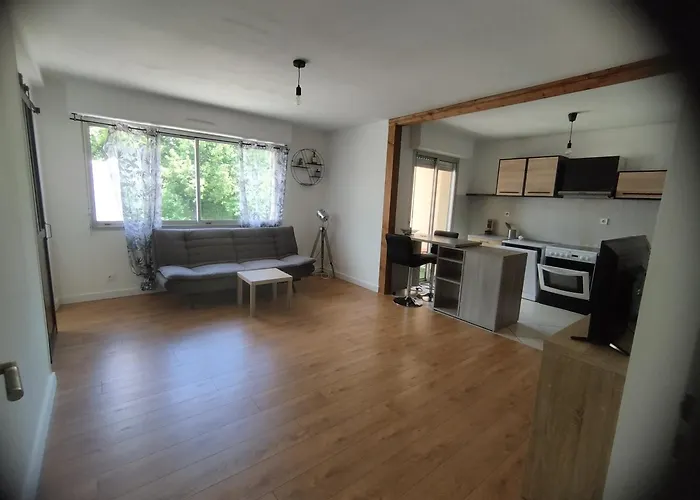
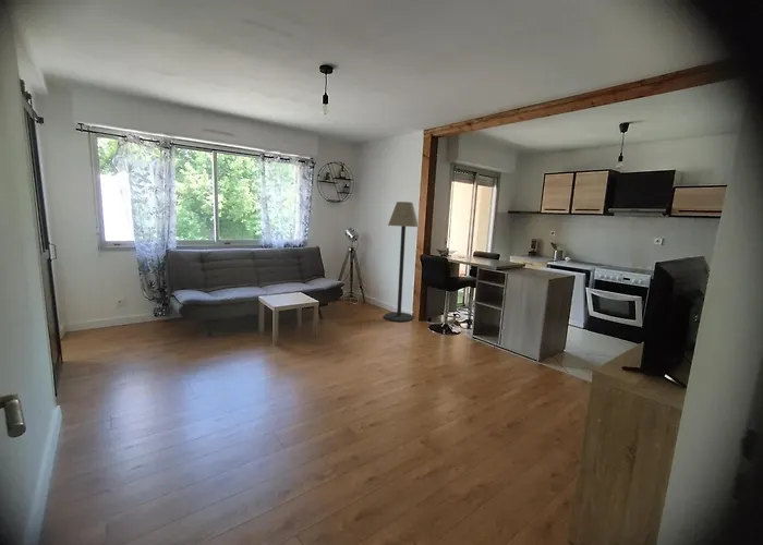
+ floor lamp [384,201,420,323]
